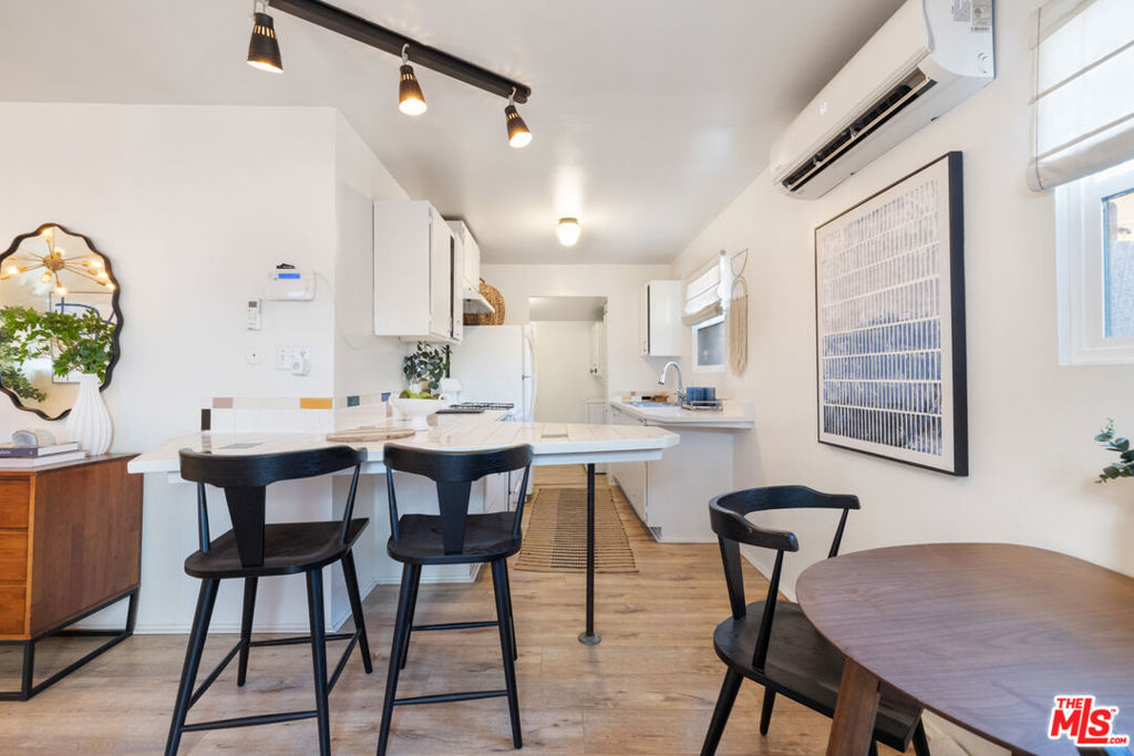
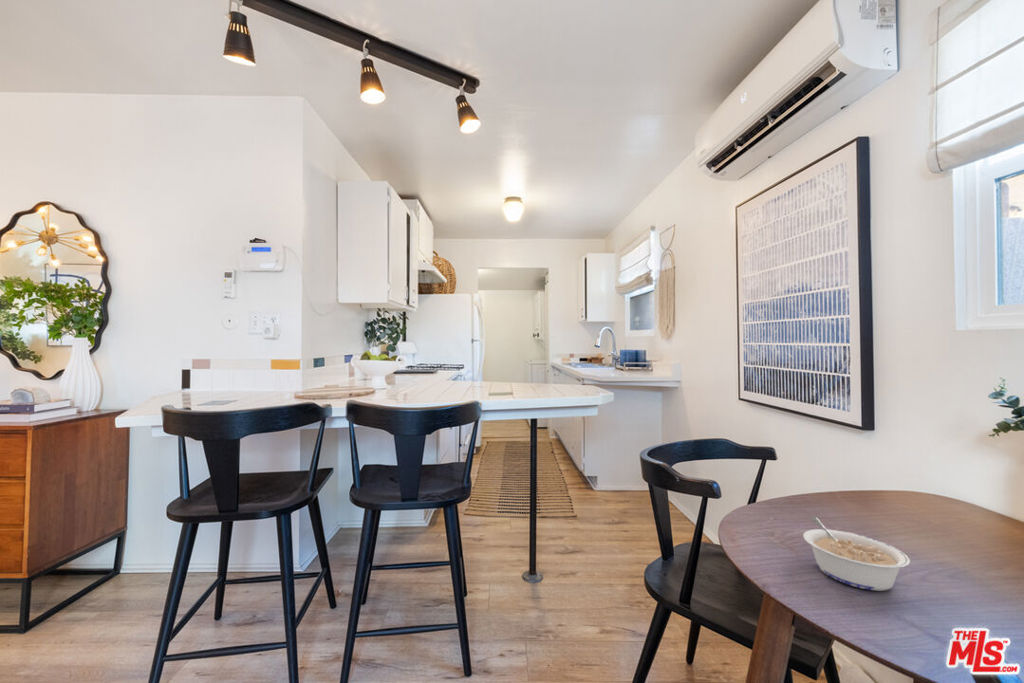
+ legume [802,516,911,592]
